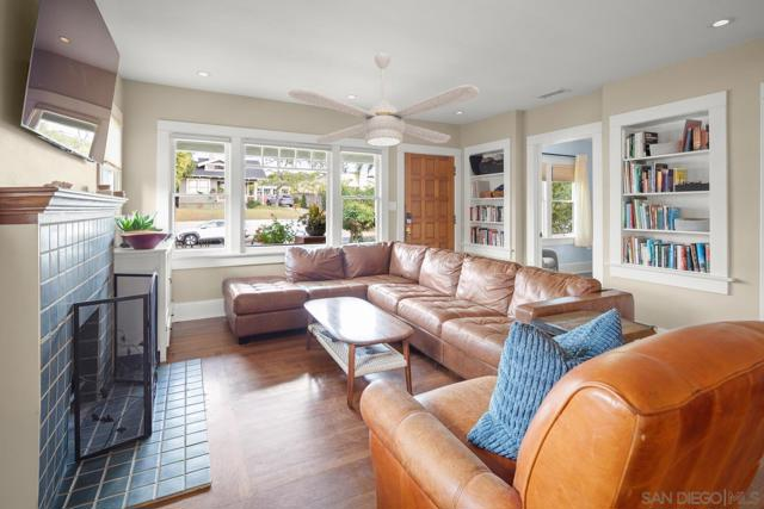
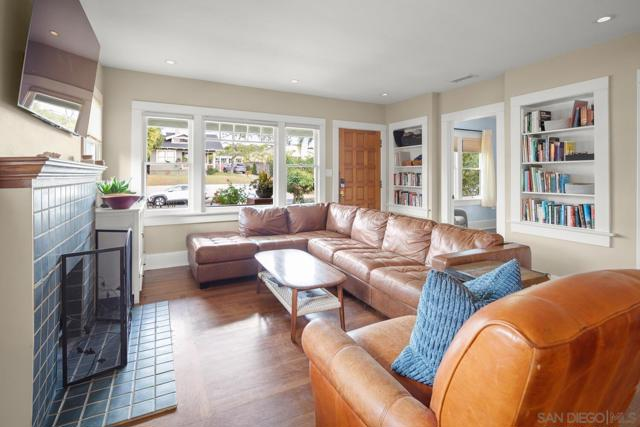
- ceiling fan [288,51,480,148]
